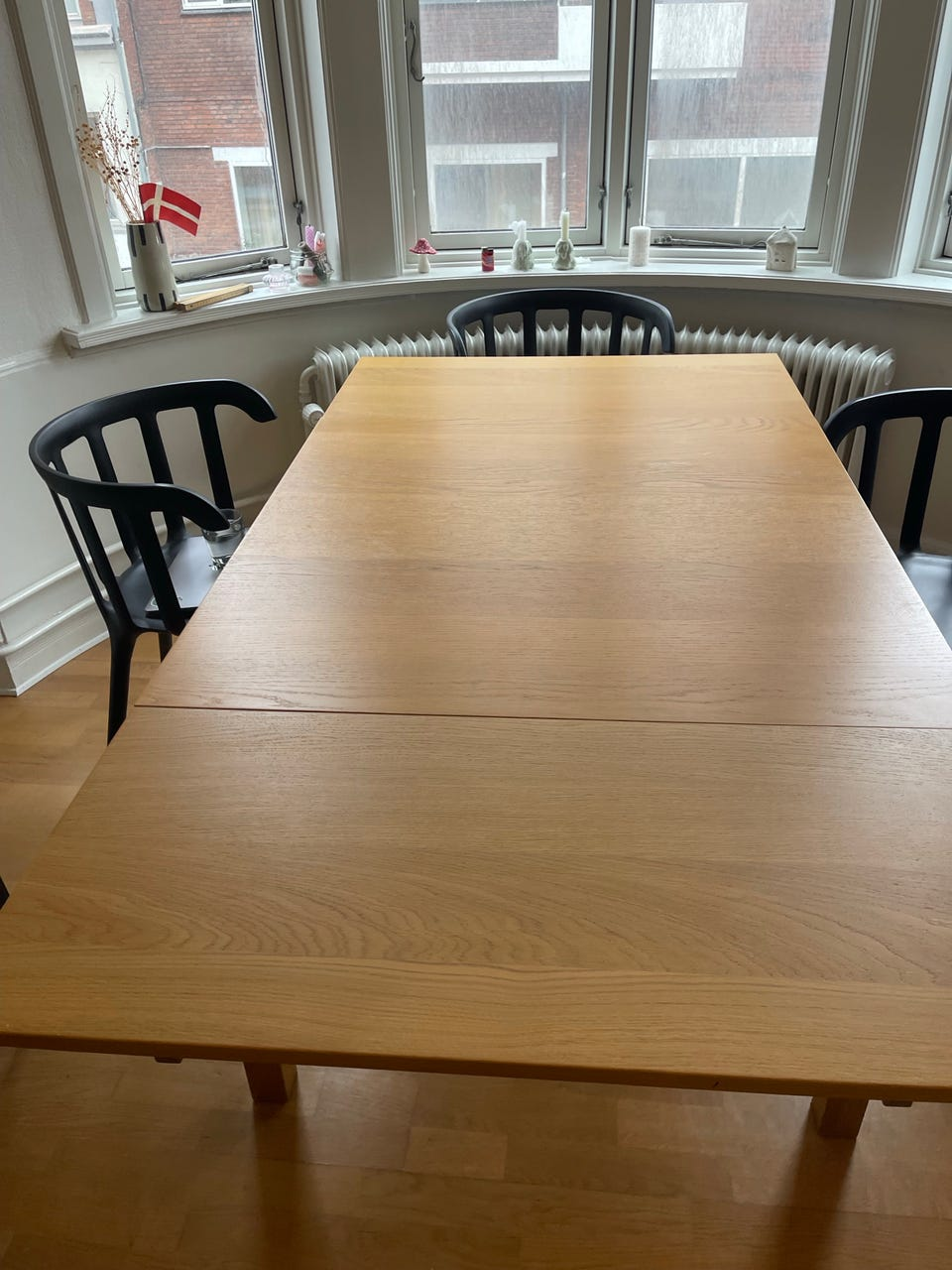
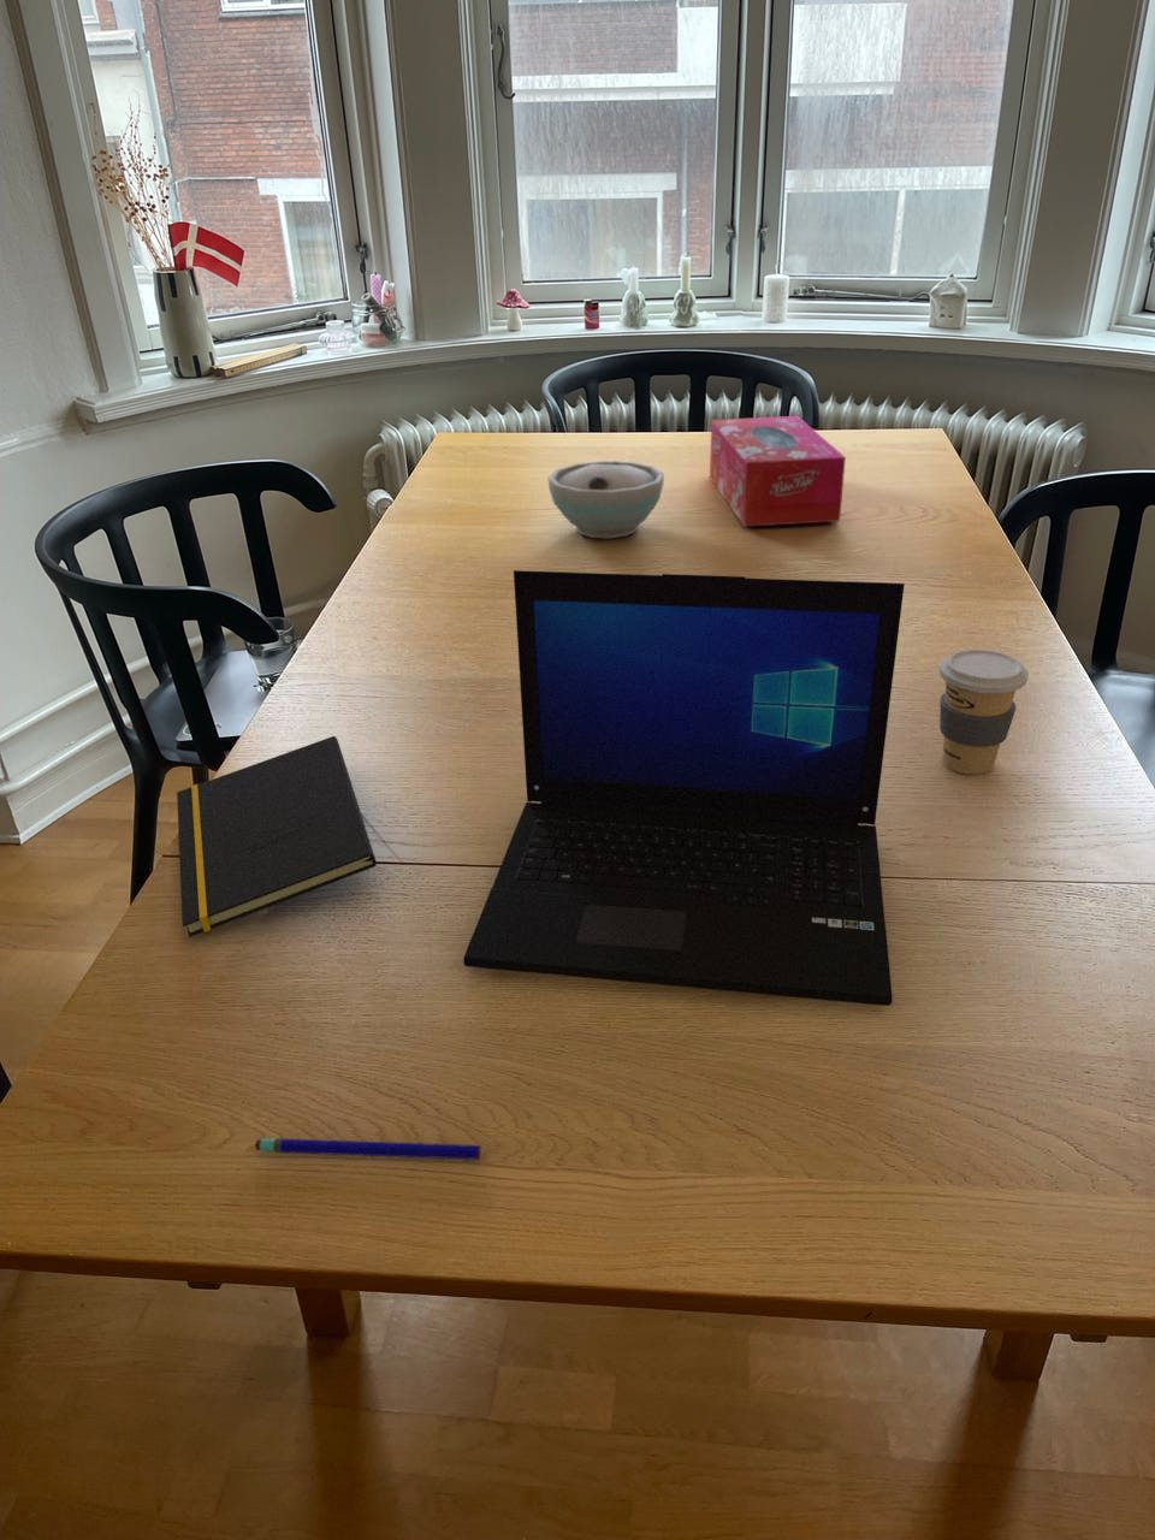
+ pen [254,1137,483,1160]
+ notepad [176,735,377,939]
+ tissue box [709,415,847,529]
+ coffee cup [938,648,1030,775]
+ bowl [546,460,665,540]
+ laptop [462,569,906,1006]
